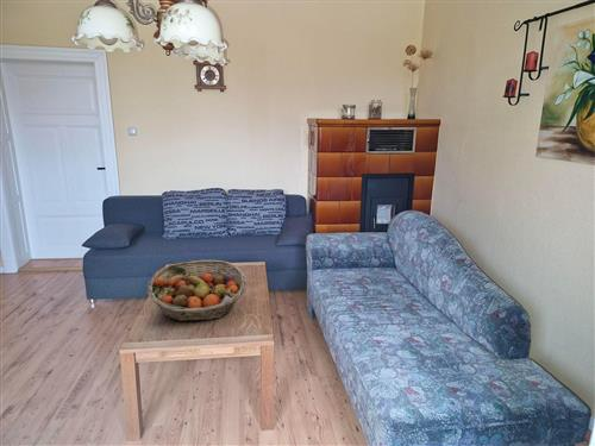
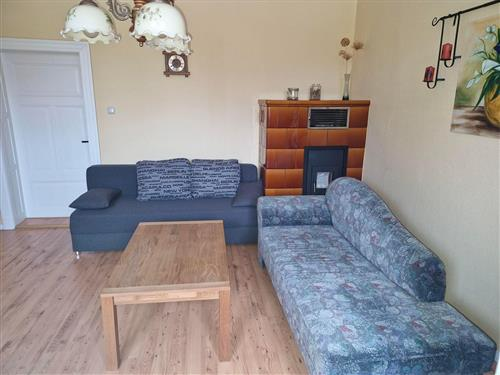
- fruit basket [146,259,248,322]
